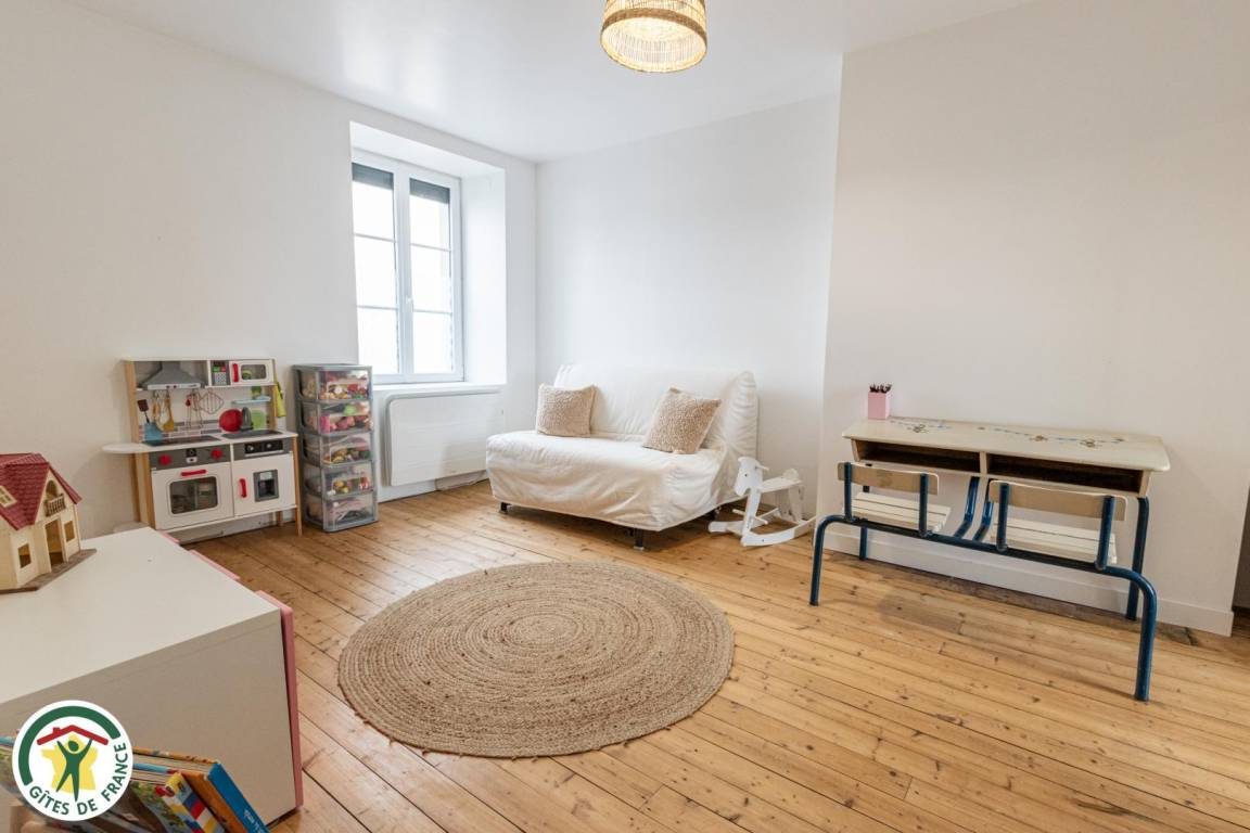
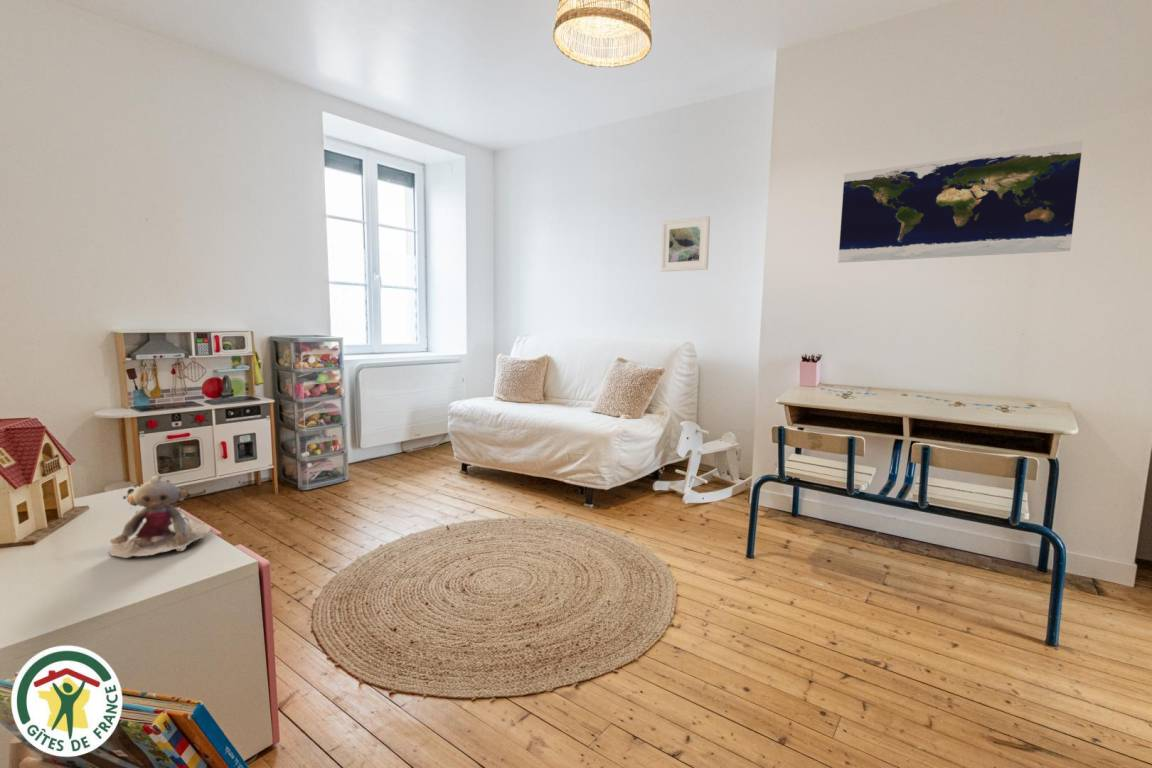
+ map [837,140,1084,264]
+ stuffed animal [108,474,212,559]
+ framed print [659,215,711,273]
